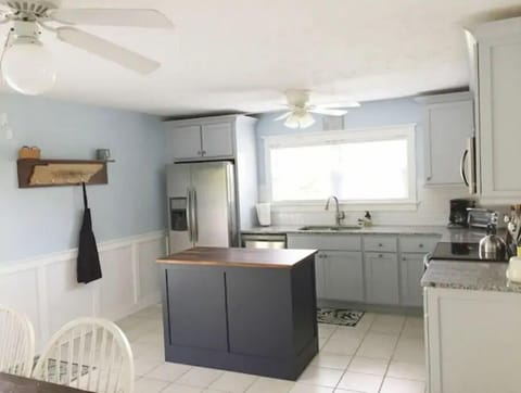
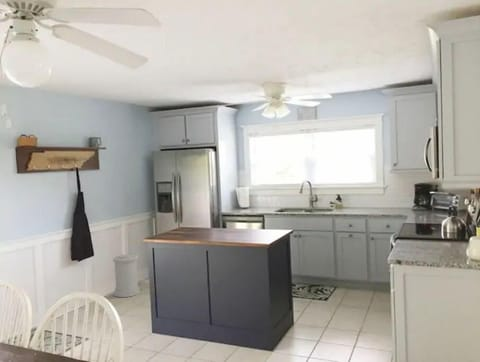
+ trash can [112,253,141,298]
